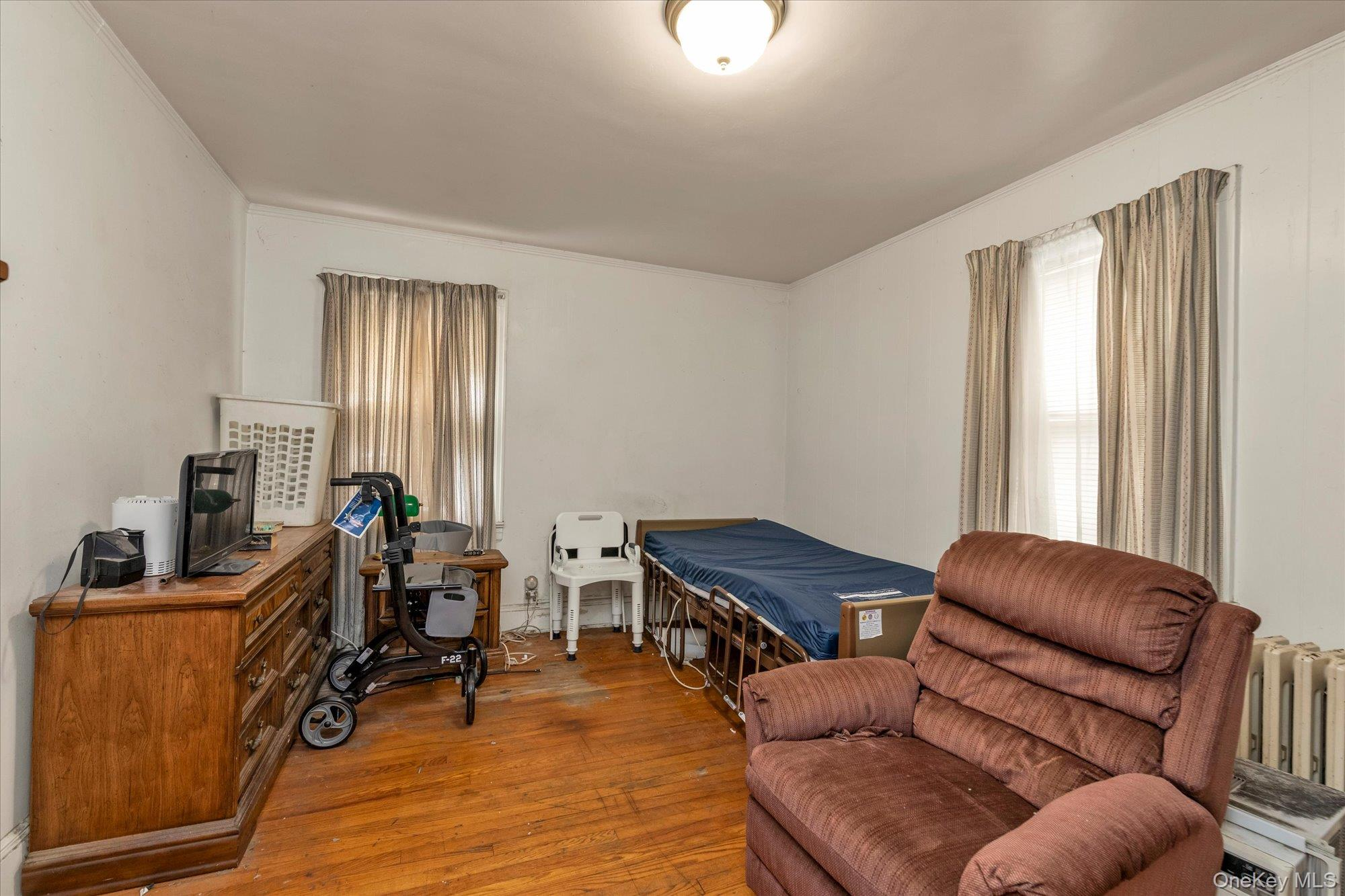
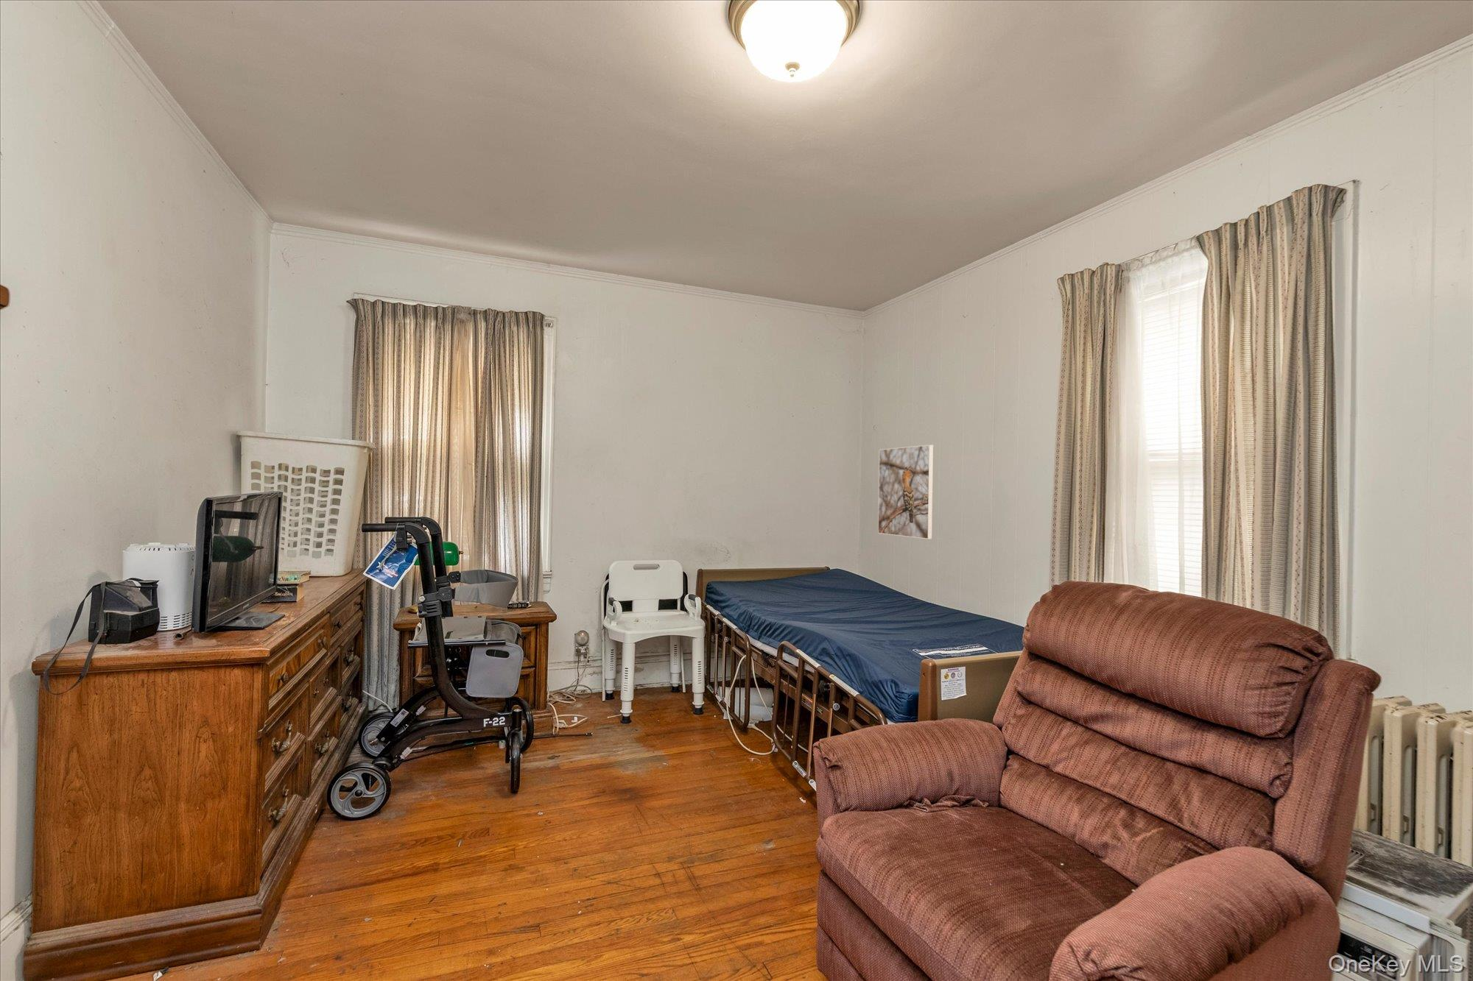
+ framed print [877,443,934,540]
